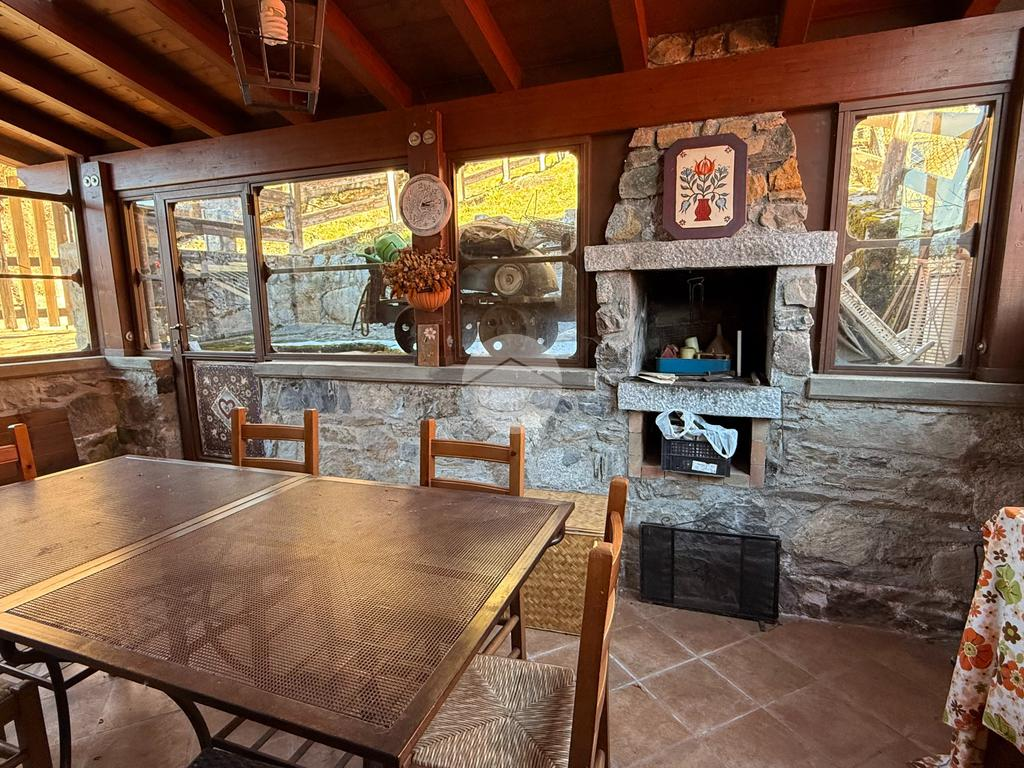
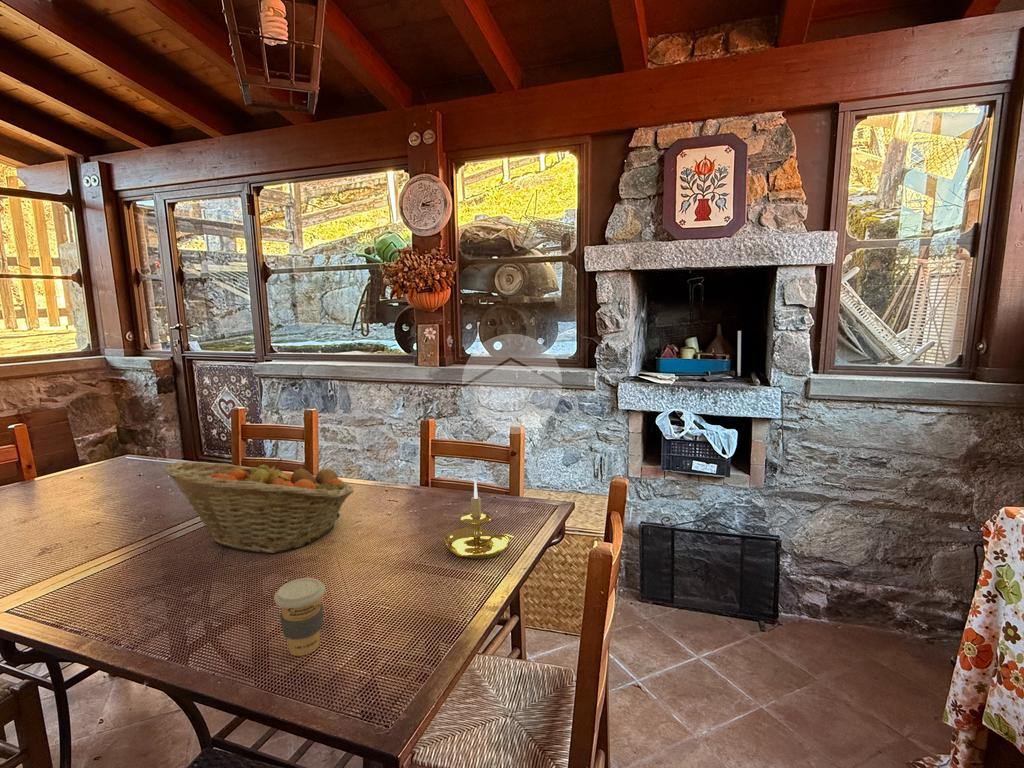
+ fruit basket [162,457,355,554]
+ candle holder [444,479,515,560]
+ coffee cup [273,577,326,657]
